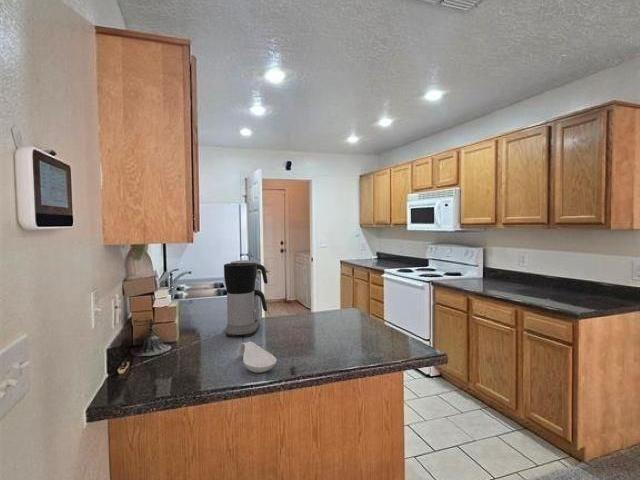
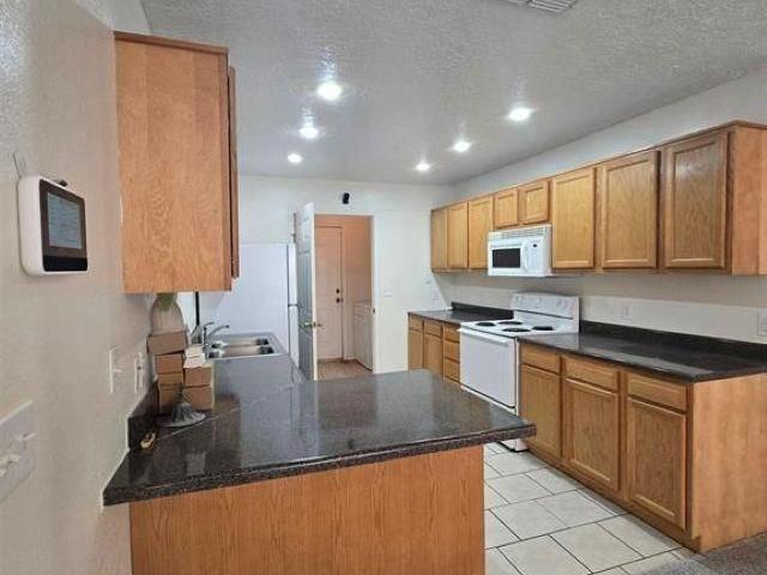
- coffee maker [223,259,269,338]
- spoon rest [236,341,277,374]
